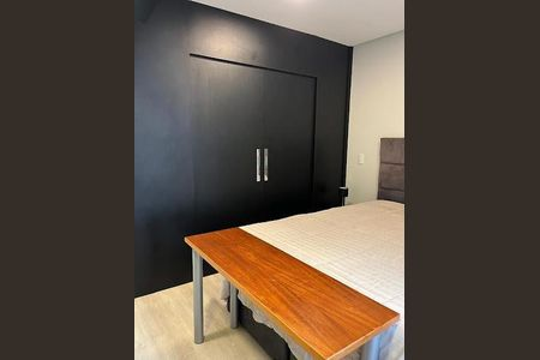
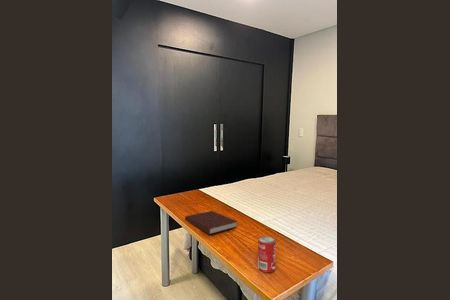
+ notebook [184,210,238,235]
+ beverage can [257,236,277,274]
